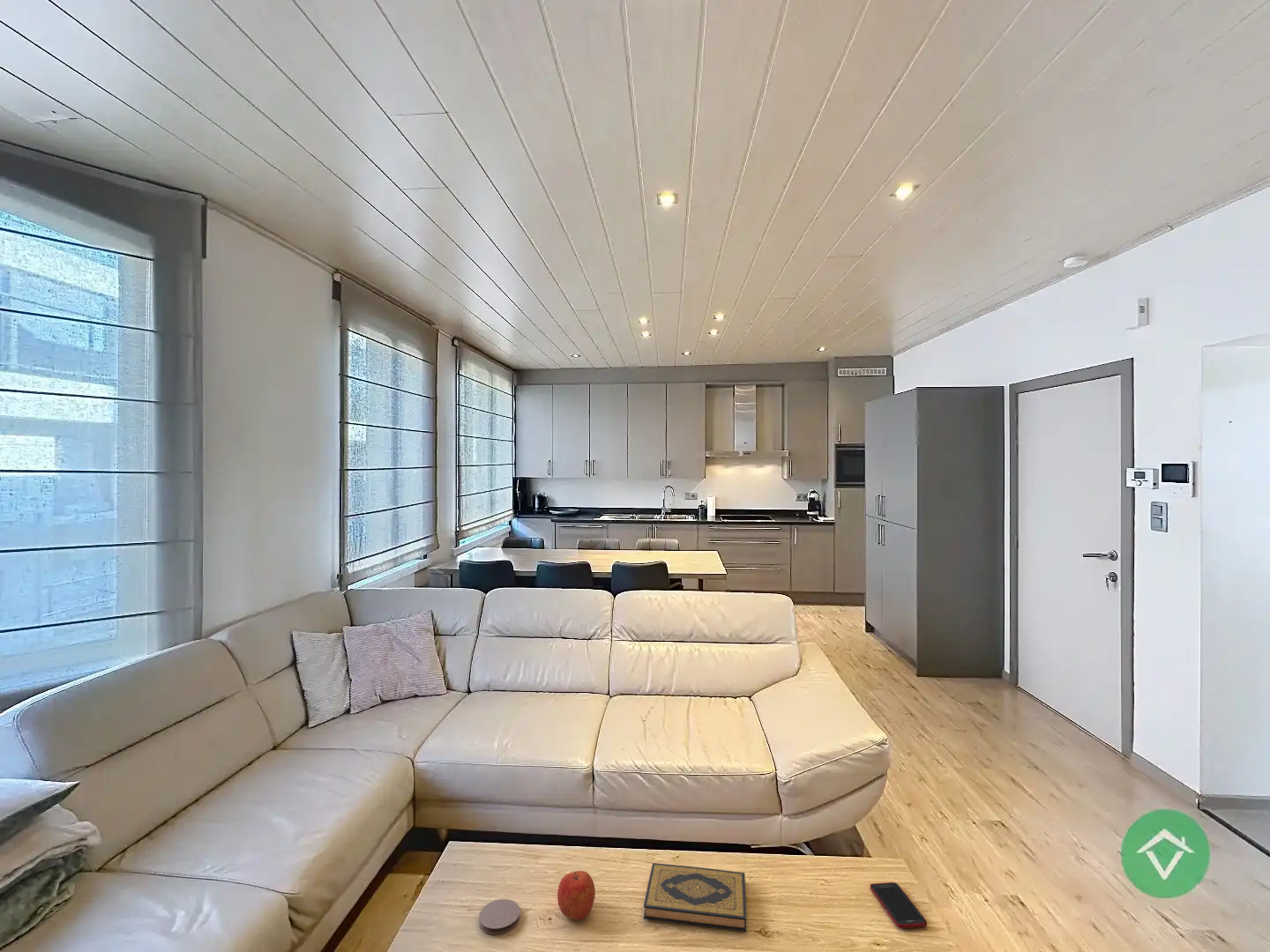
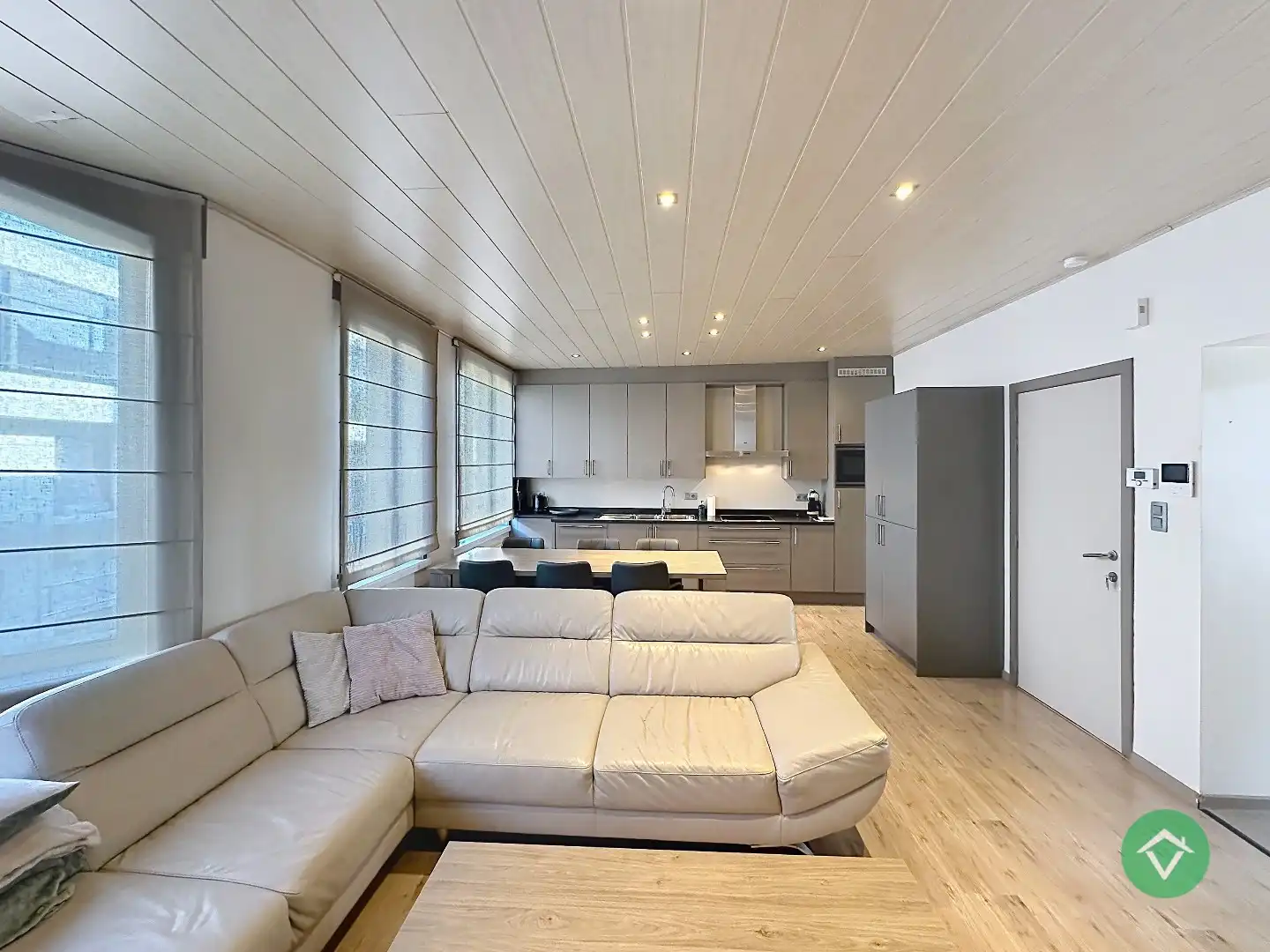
- apple [557,870,596,921]
- hardback book [643,862,747,933]
- coaster [478,898,521,935]
- cell phone [870,881,928,929]
